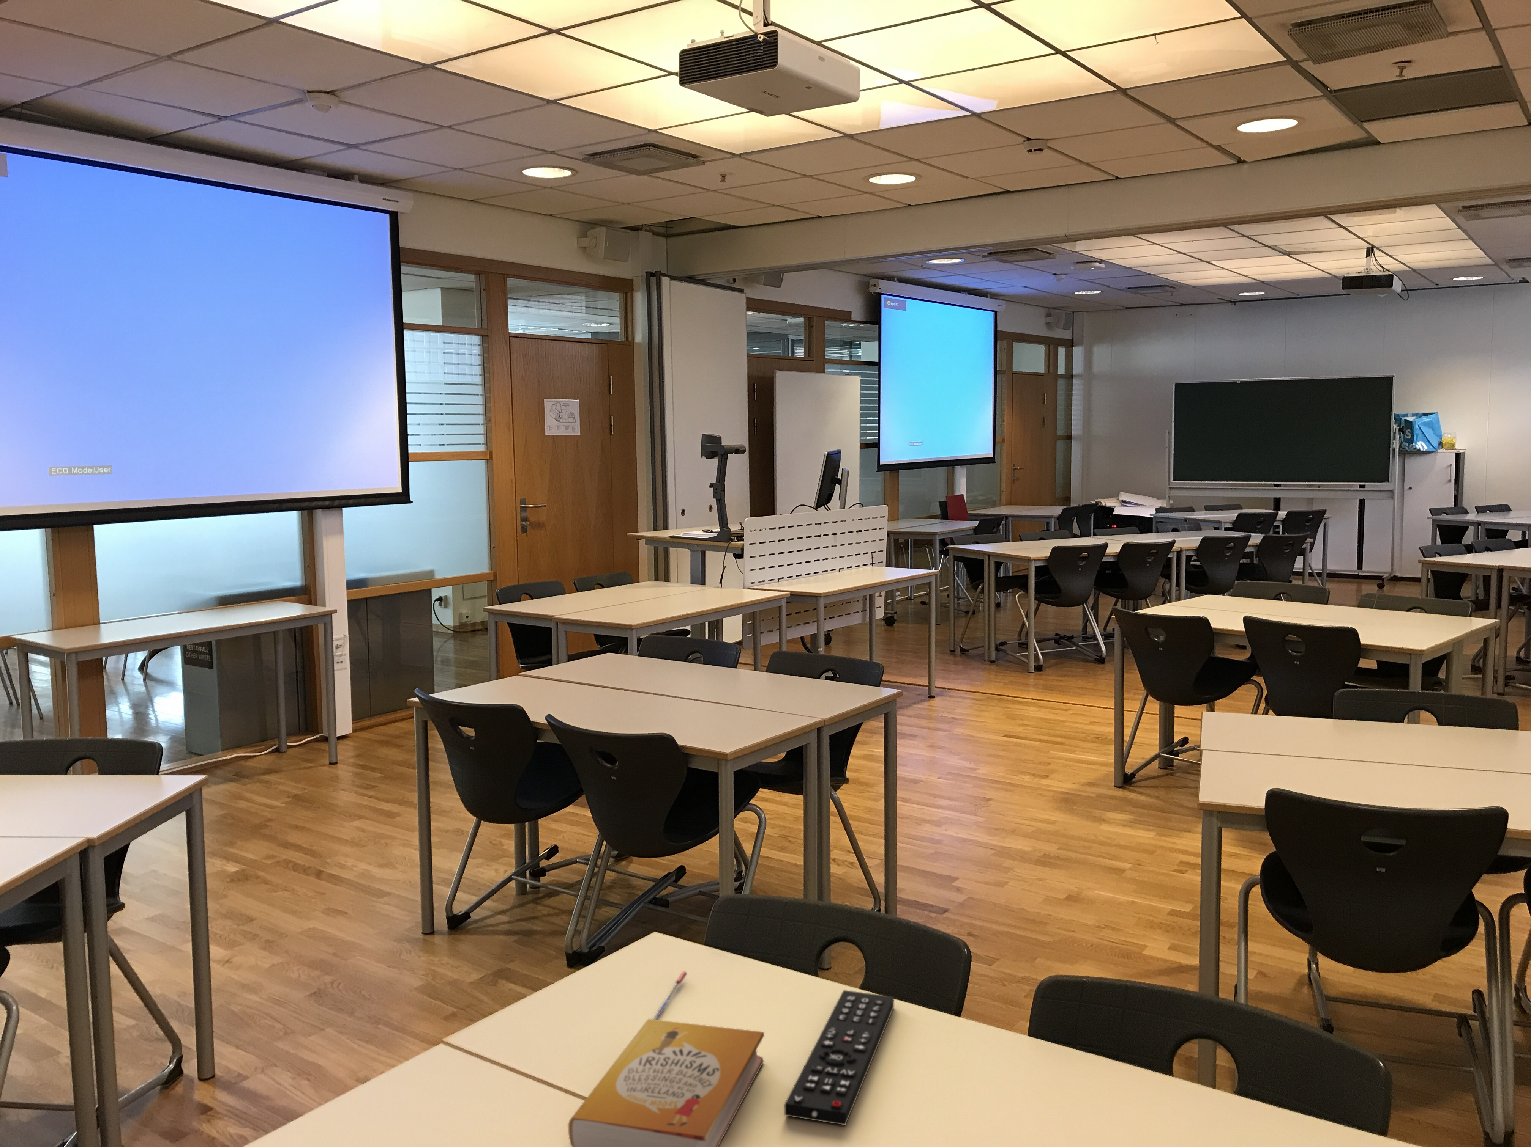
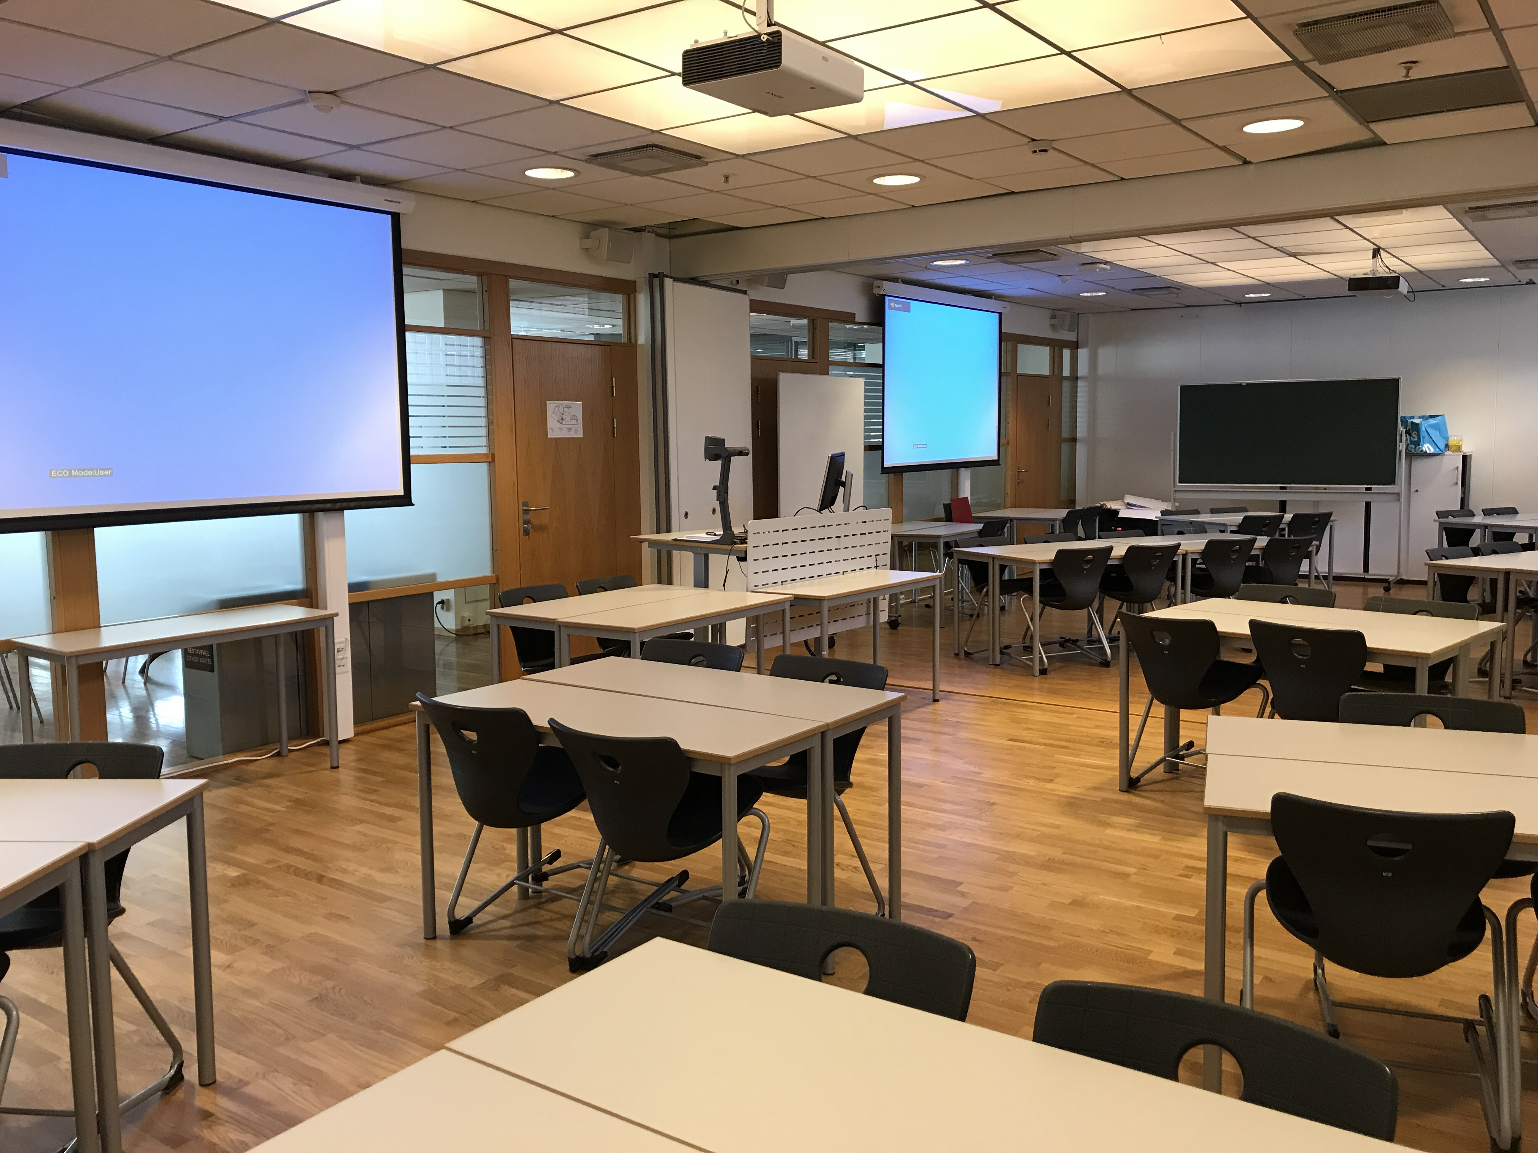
- book [568,1019,764,1147]
- remote control [784,990,894,1125]
- pen [652,971,687,1020]
